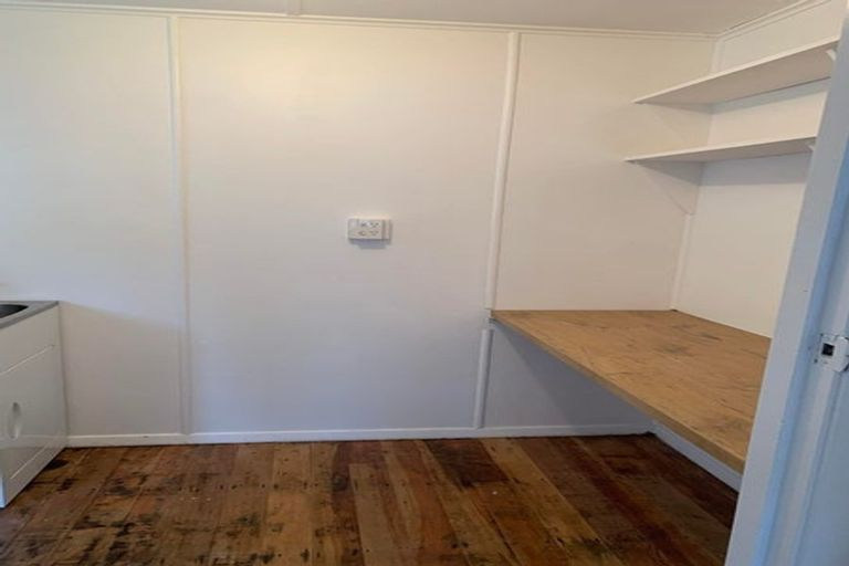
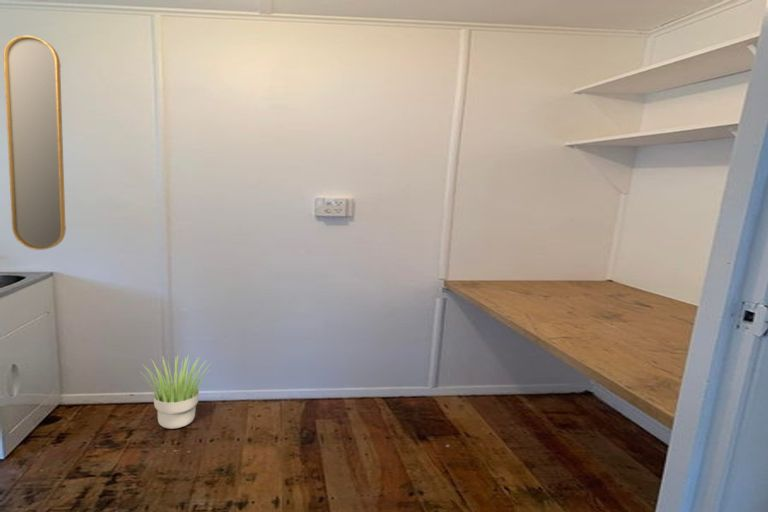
+ home mirror [2,34,67,251]
+ potted plant [138,353,212,430]
